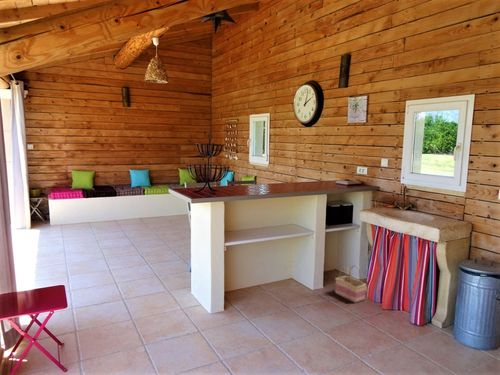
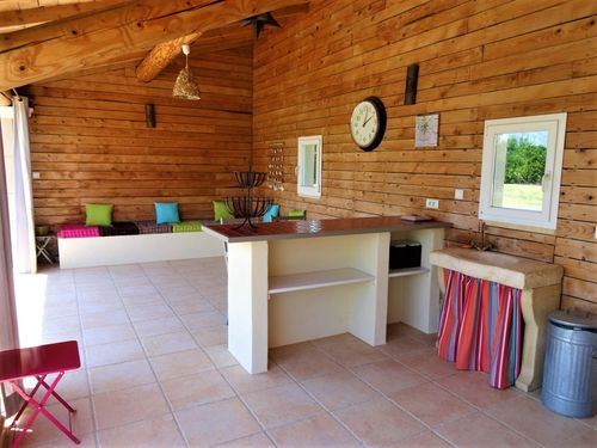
- basket [334,264,367,304]
